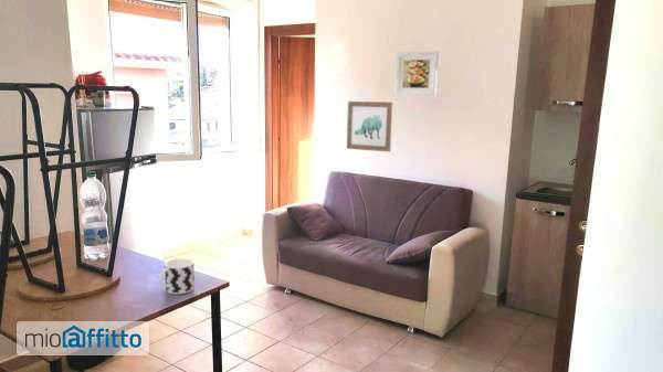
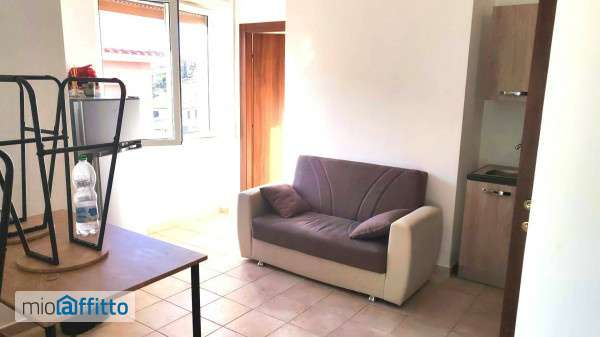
- cup [157,257,196,295]
- wall art [346,100,393,153]
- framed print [393,50,440,97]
